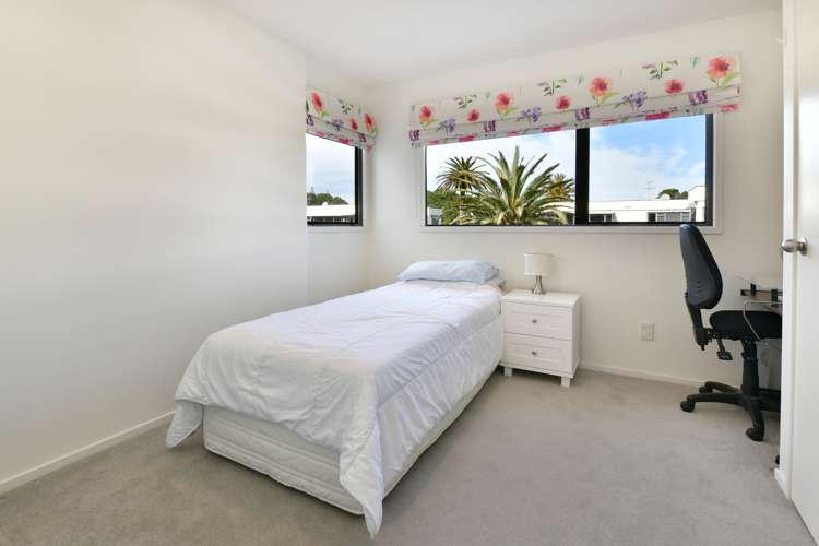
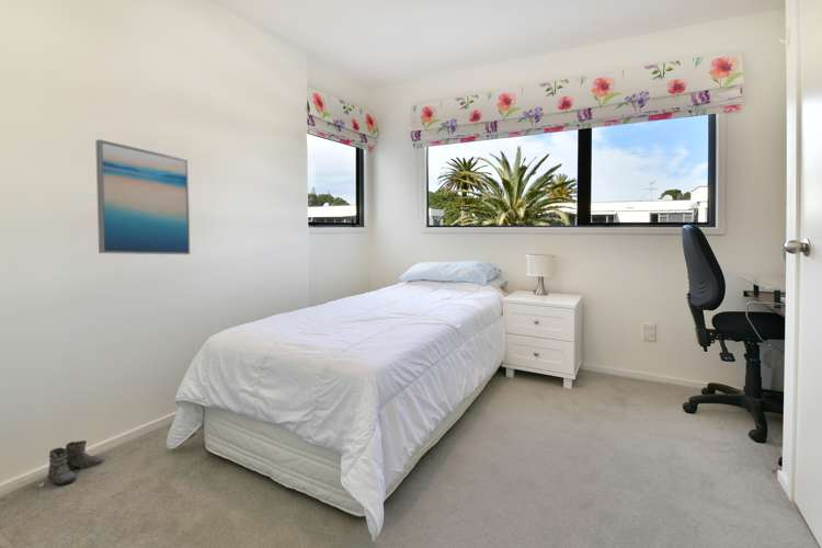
+ wall art [94,138,191,255]
+ boots [45,439,104,486]
